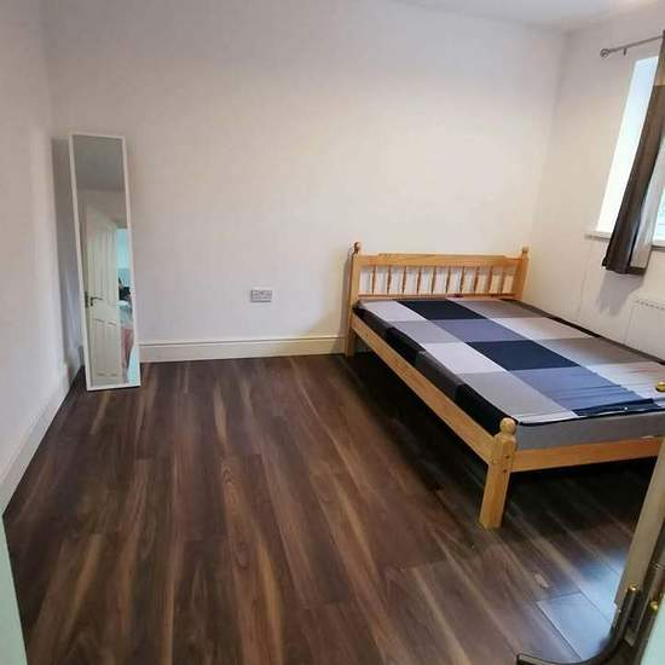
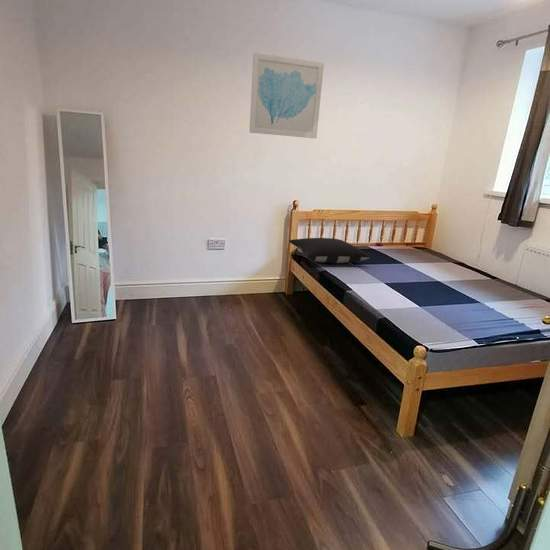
+ pillow [288,237,371,264]
+ wall art [248,52,325,139]
